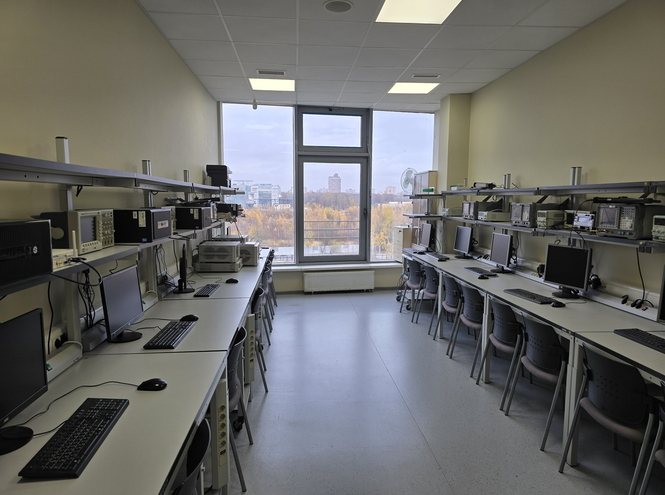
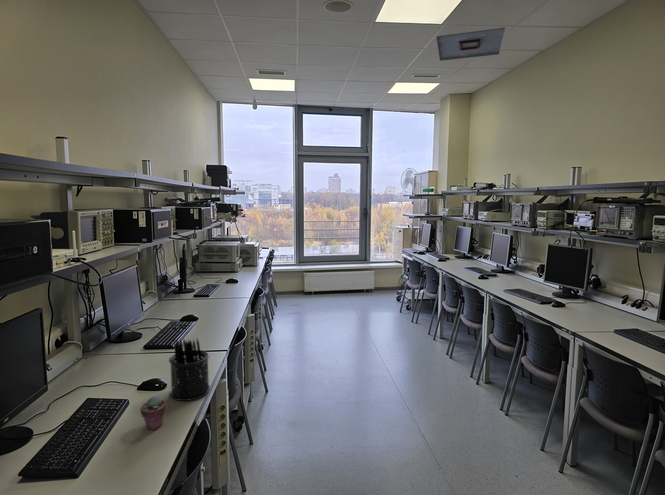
+ ceiling vent [436,27,506,62]
+ potted succulent [139,395,167,431]
+ pen holder [168,337,211,402]
